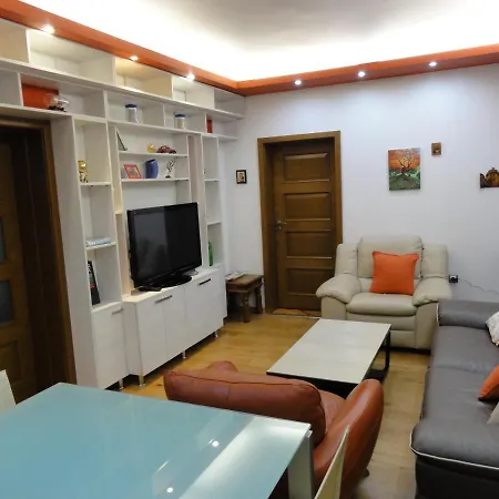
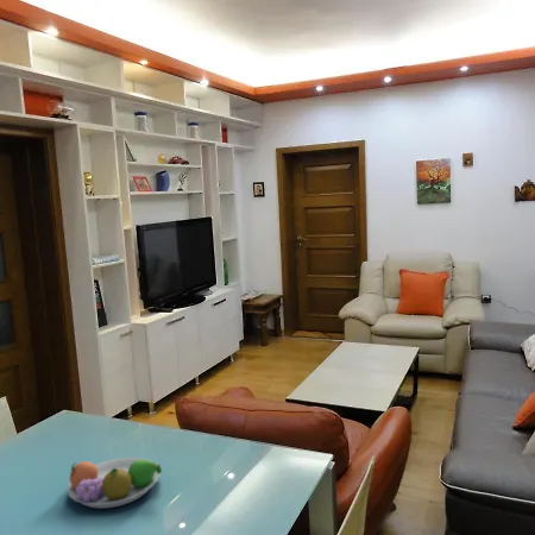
+ fruit bowl [67,457,163,510]
